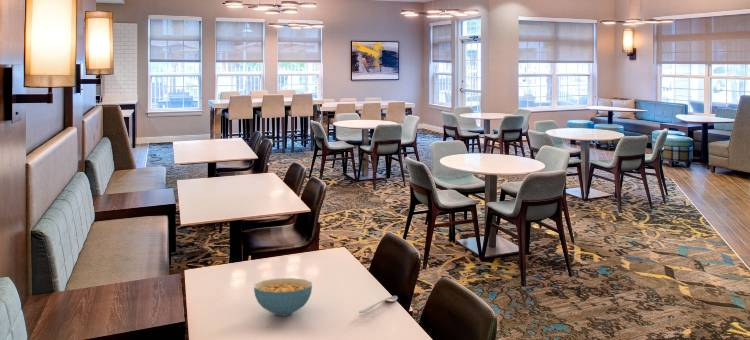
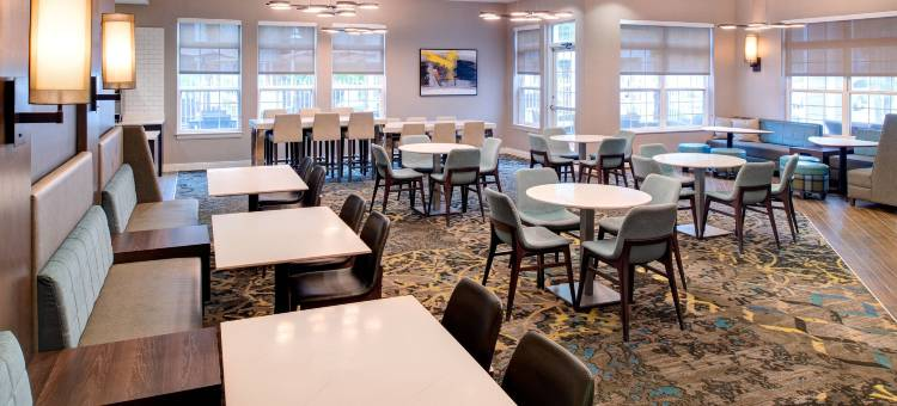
- cereal bowl [253,277,313,317]
- spoon [358,295,399,314]
